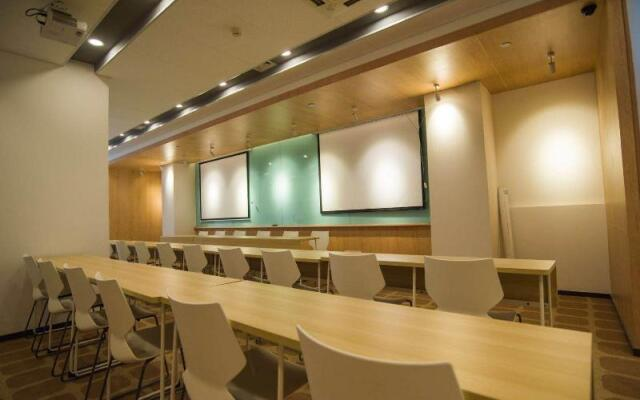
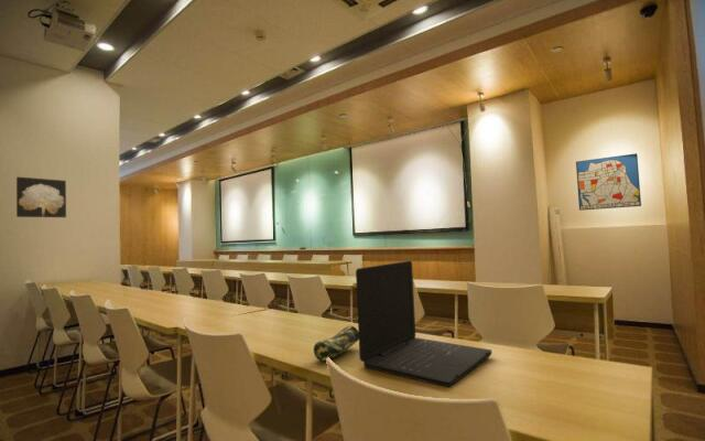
+ laptop [355,260,492,388]
+ wall art [575,152,642,212]
+ wall art [15,176,67,218]
+ pencil case [313,325,359,363]
